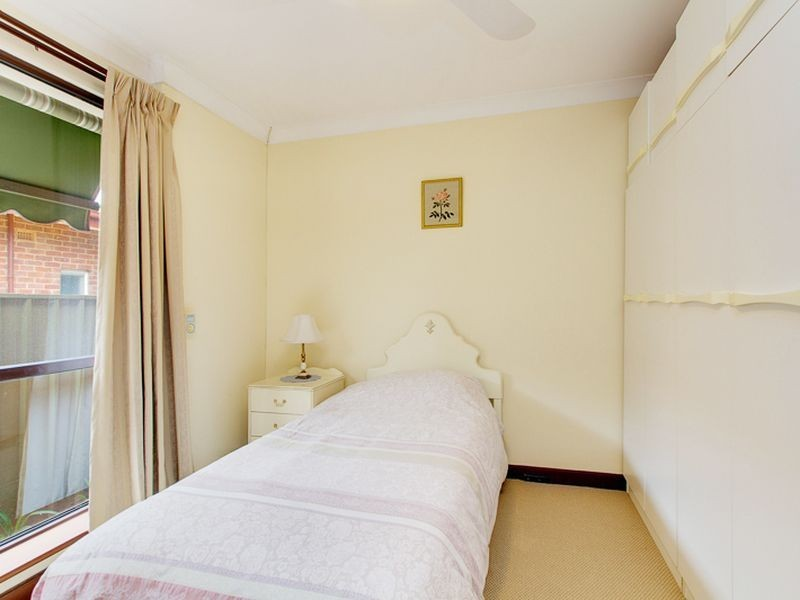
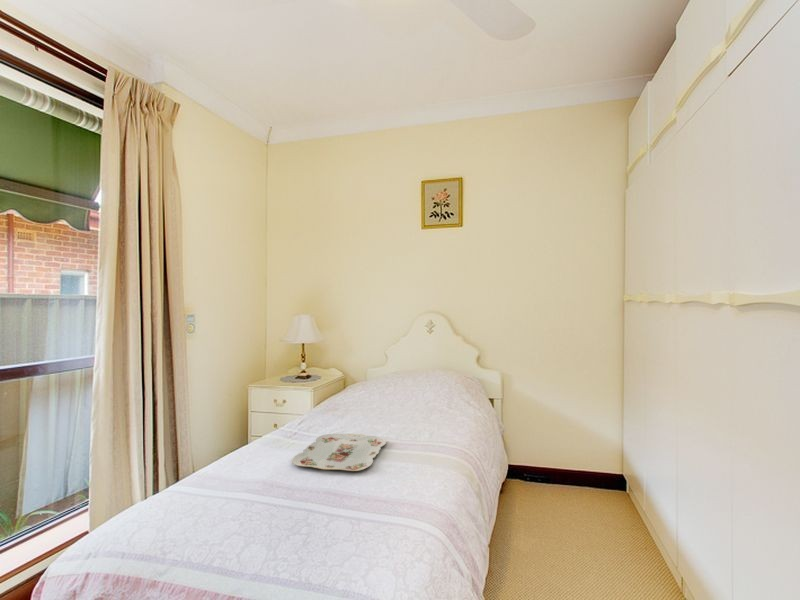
+ serving tray [291,432,388,472]
